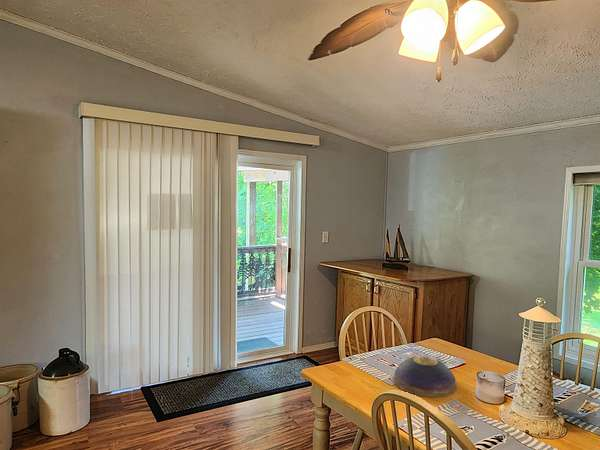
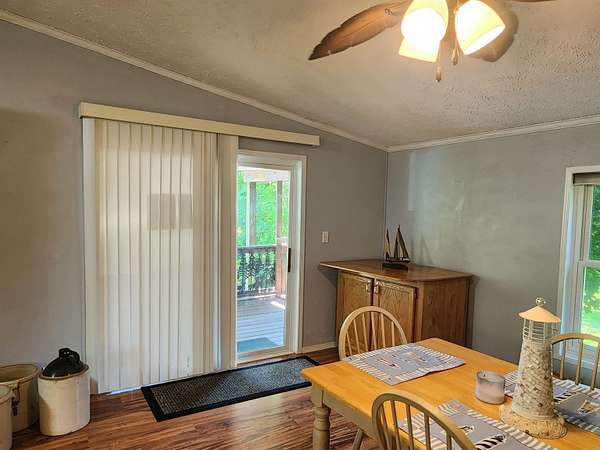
- decorative bowl [393,355,458,399]
